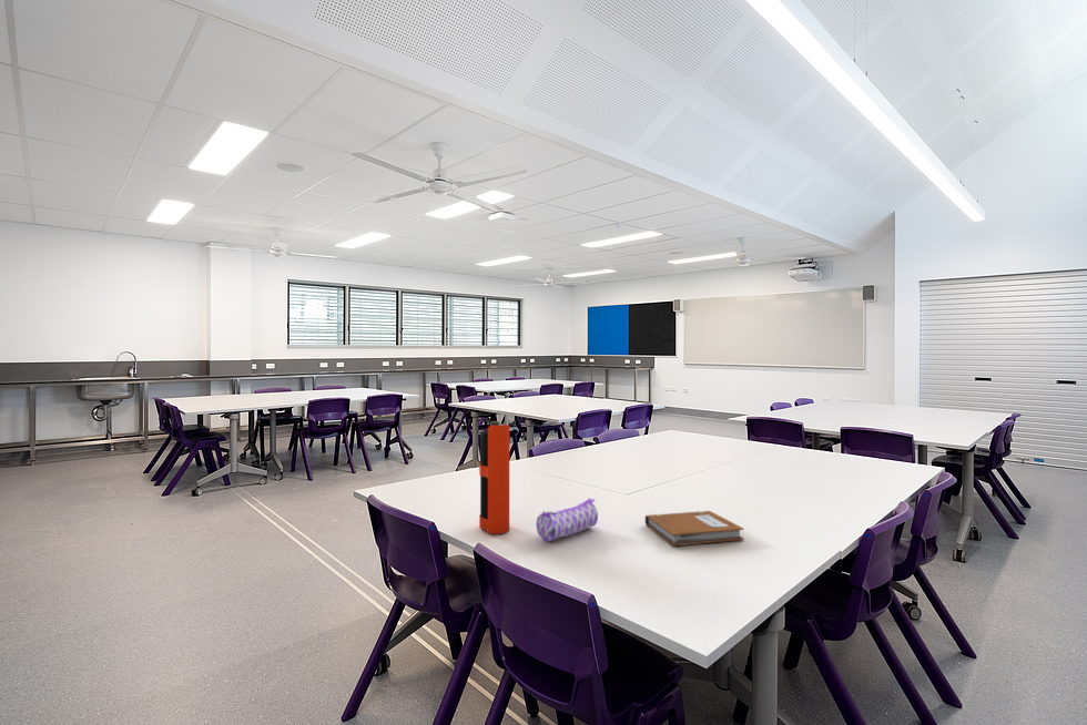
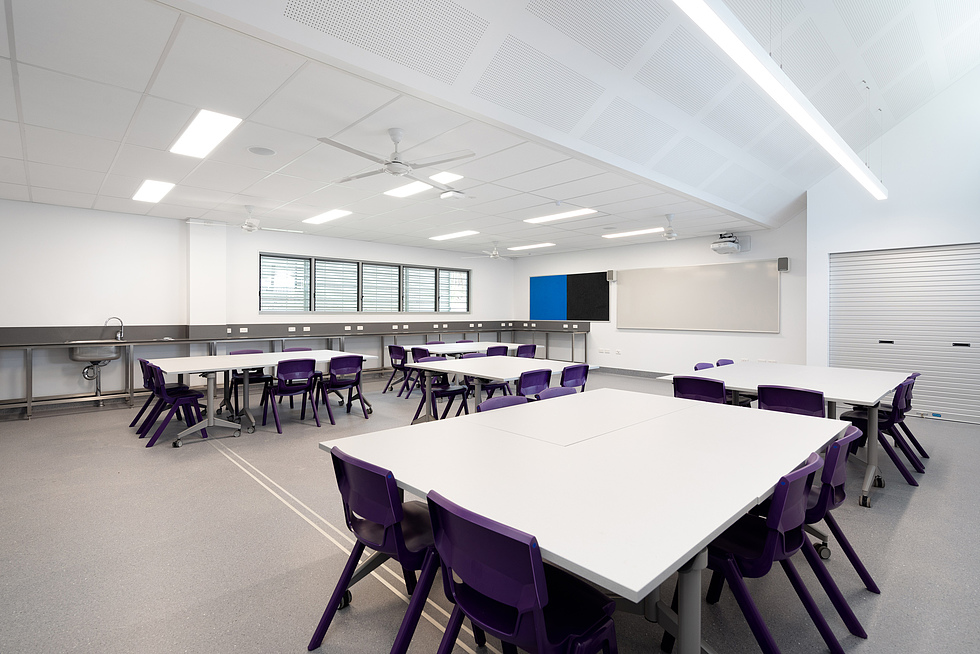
- notebook [644,510,745,547]
- pencil case [535,498,599,542]
- bottle [478,420,510,535]
